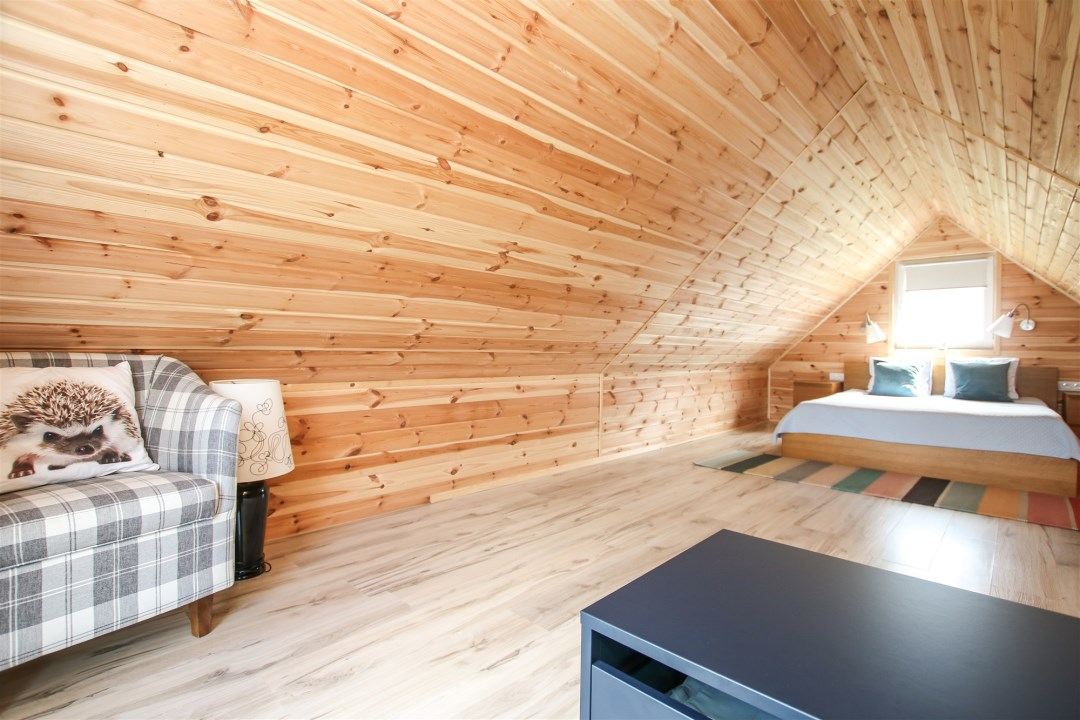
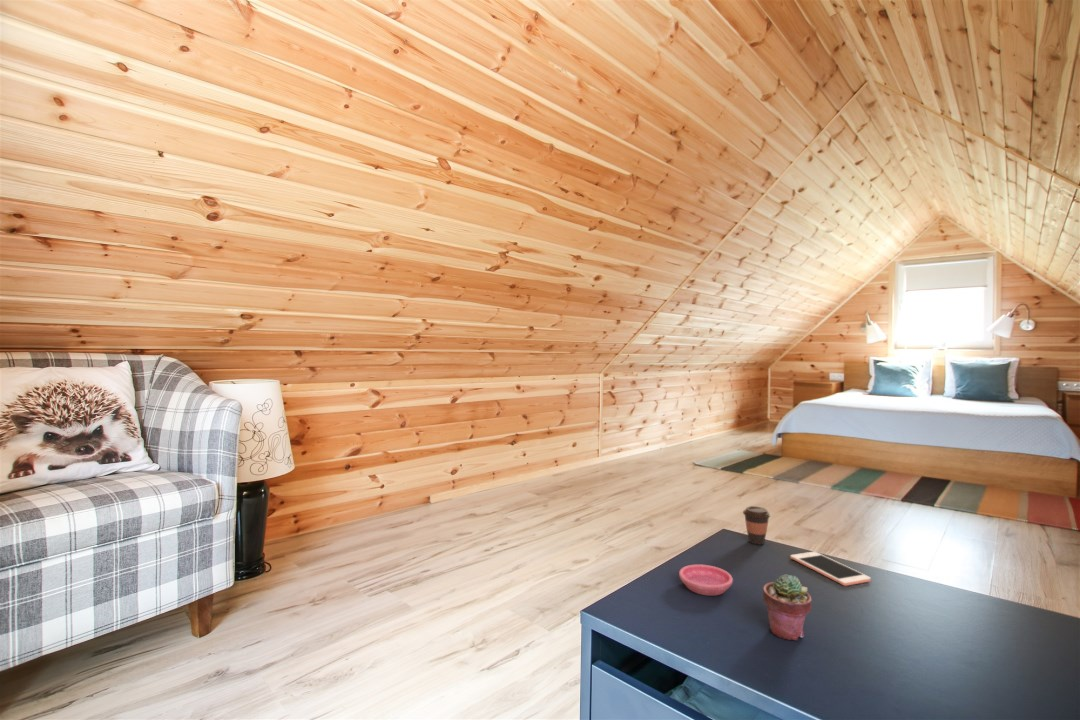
+ cell phone [789,551,872,587]
+ saucer [678,564,734,596]
+ potted succulent [762,574,813,641]
+ coffee cup [742,505,772,546]
